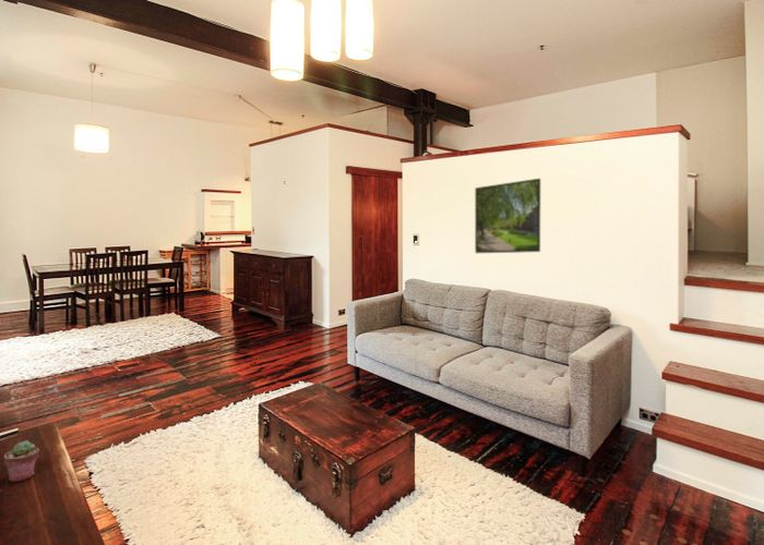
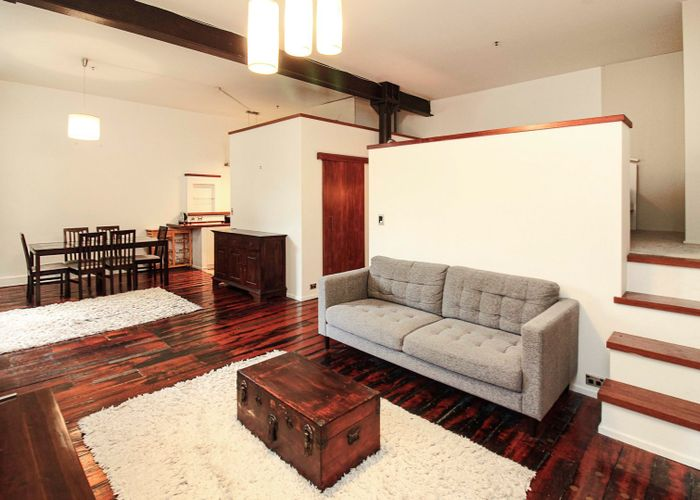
- potted succulent [3,439,40,483]
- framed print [474,178,541,254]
